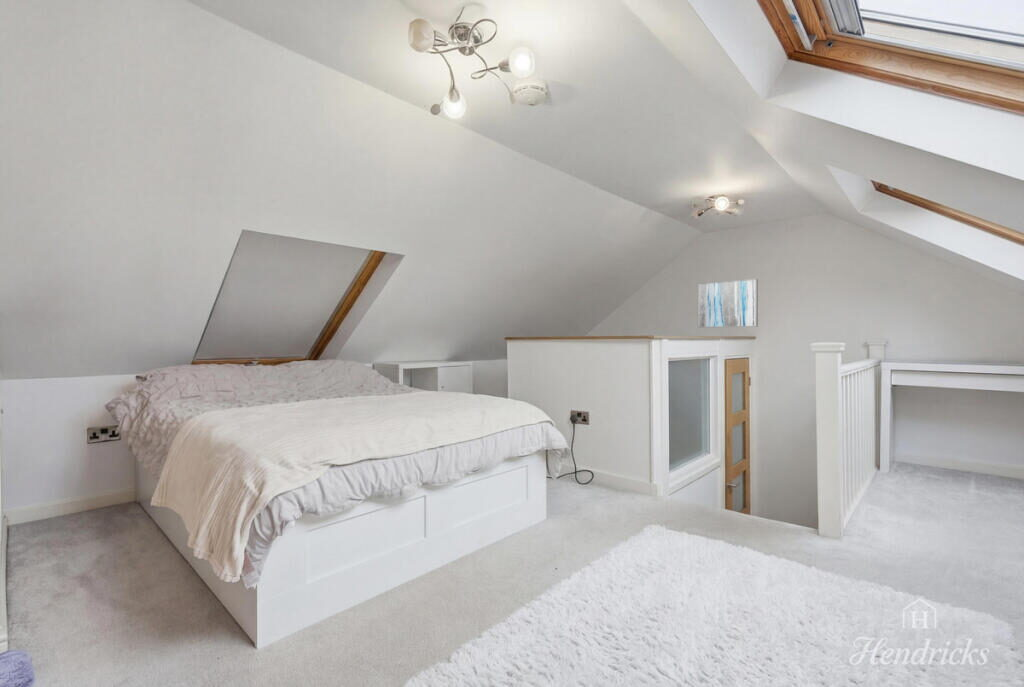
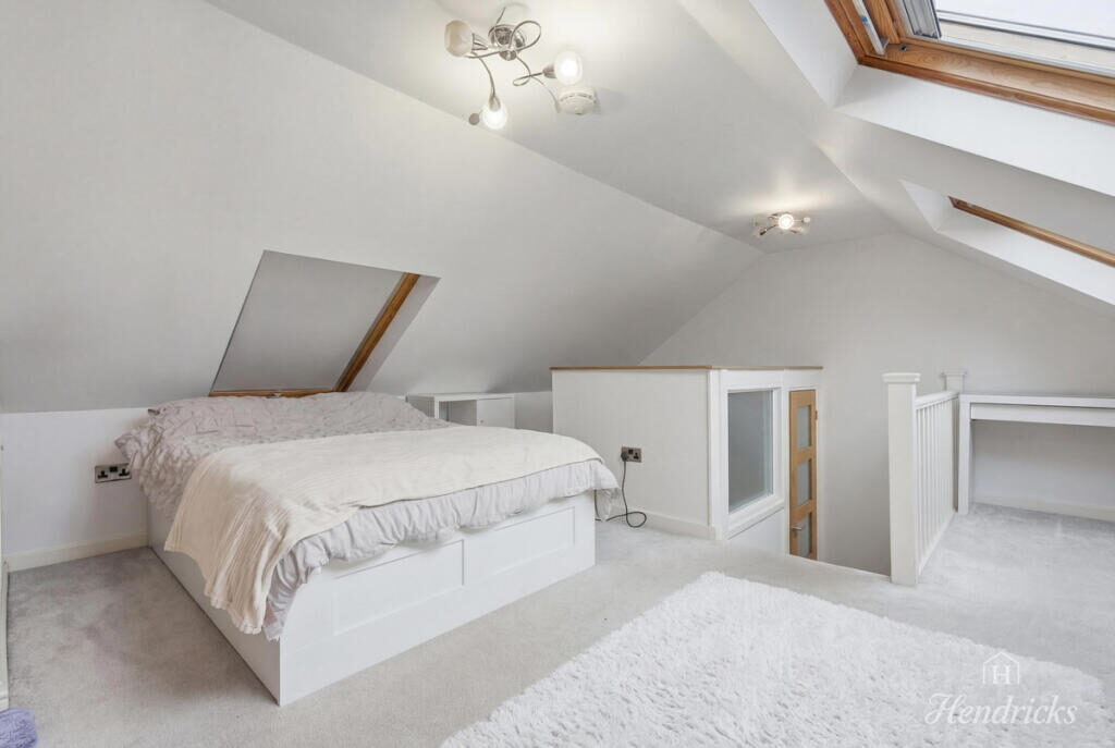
- wall art [697,278,759,329]
